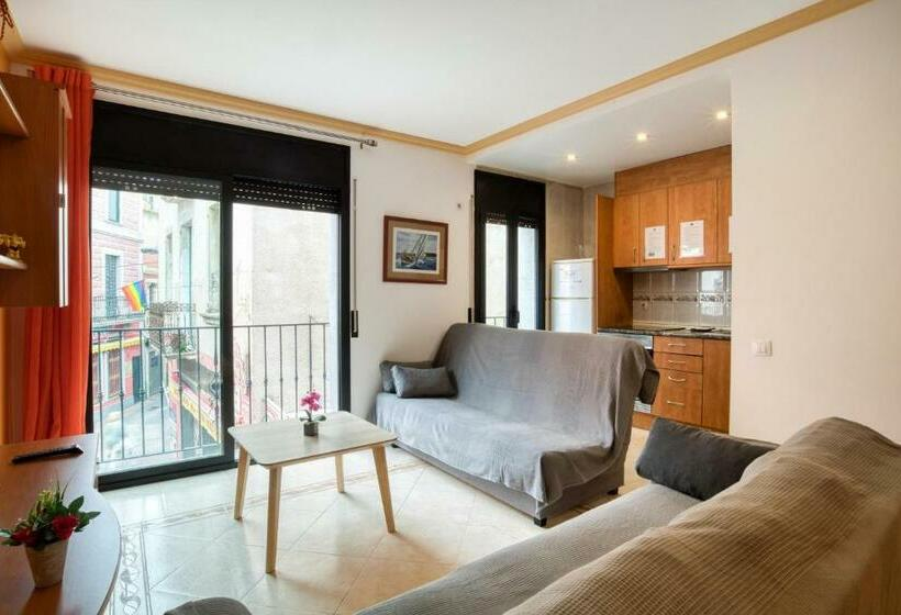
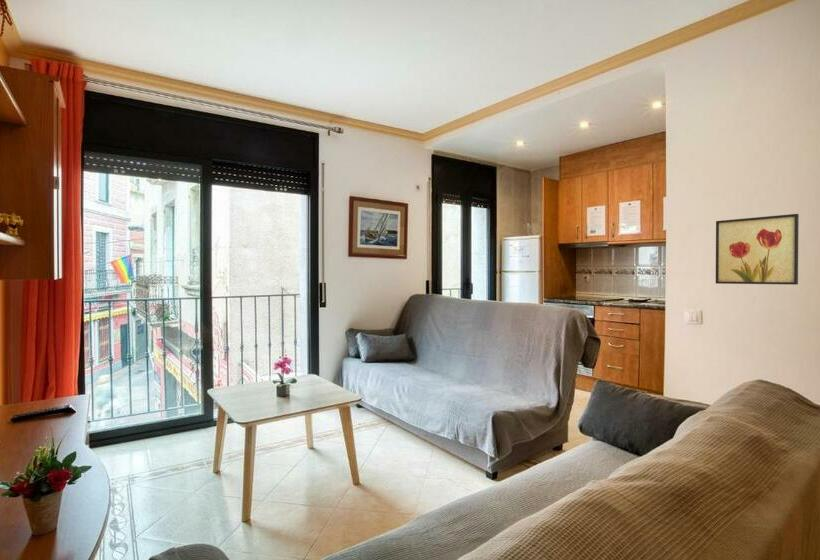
+ wall art [715,213,800,286]
